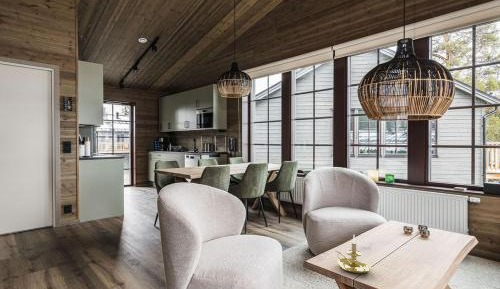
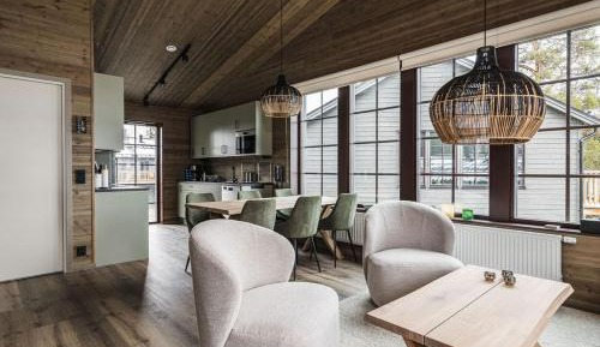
- candle holder [334,235,372,275]
